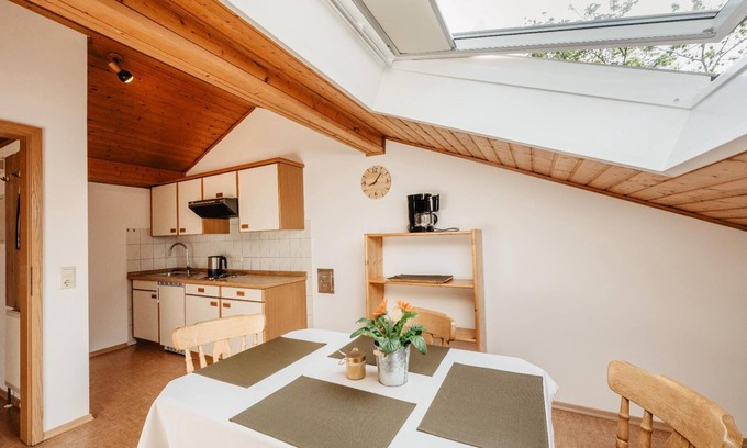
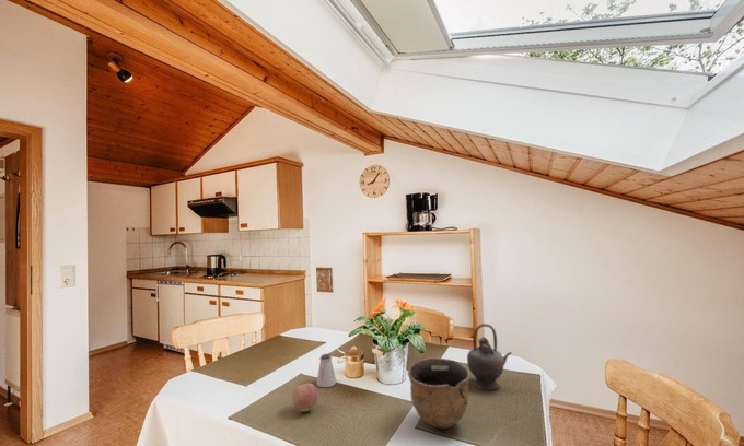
+ bowl [407,357,472,430]
+ saltshaker [315,353,337,388]
+ apple [292,383,318,413]
+ teapot [466,322,513,391]
